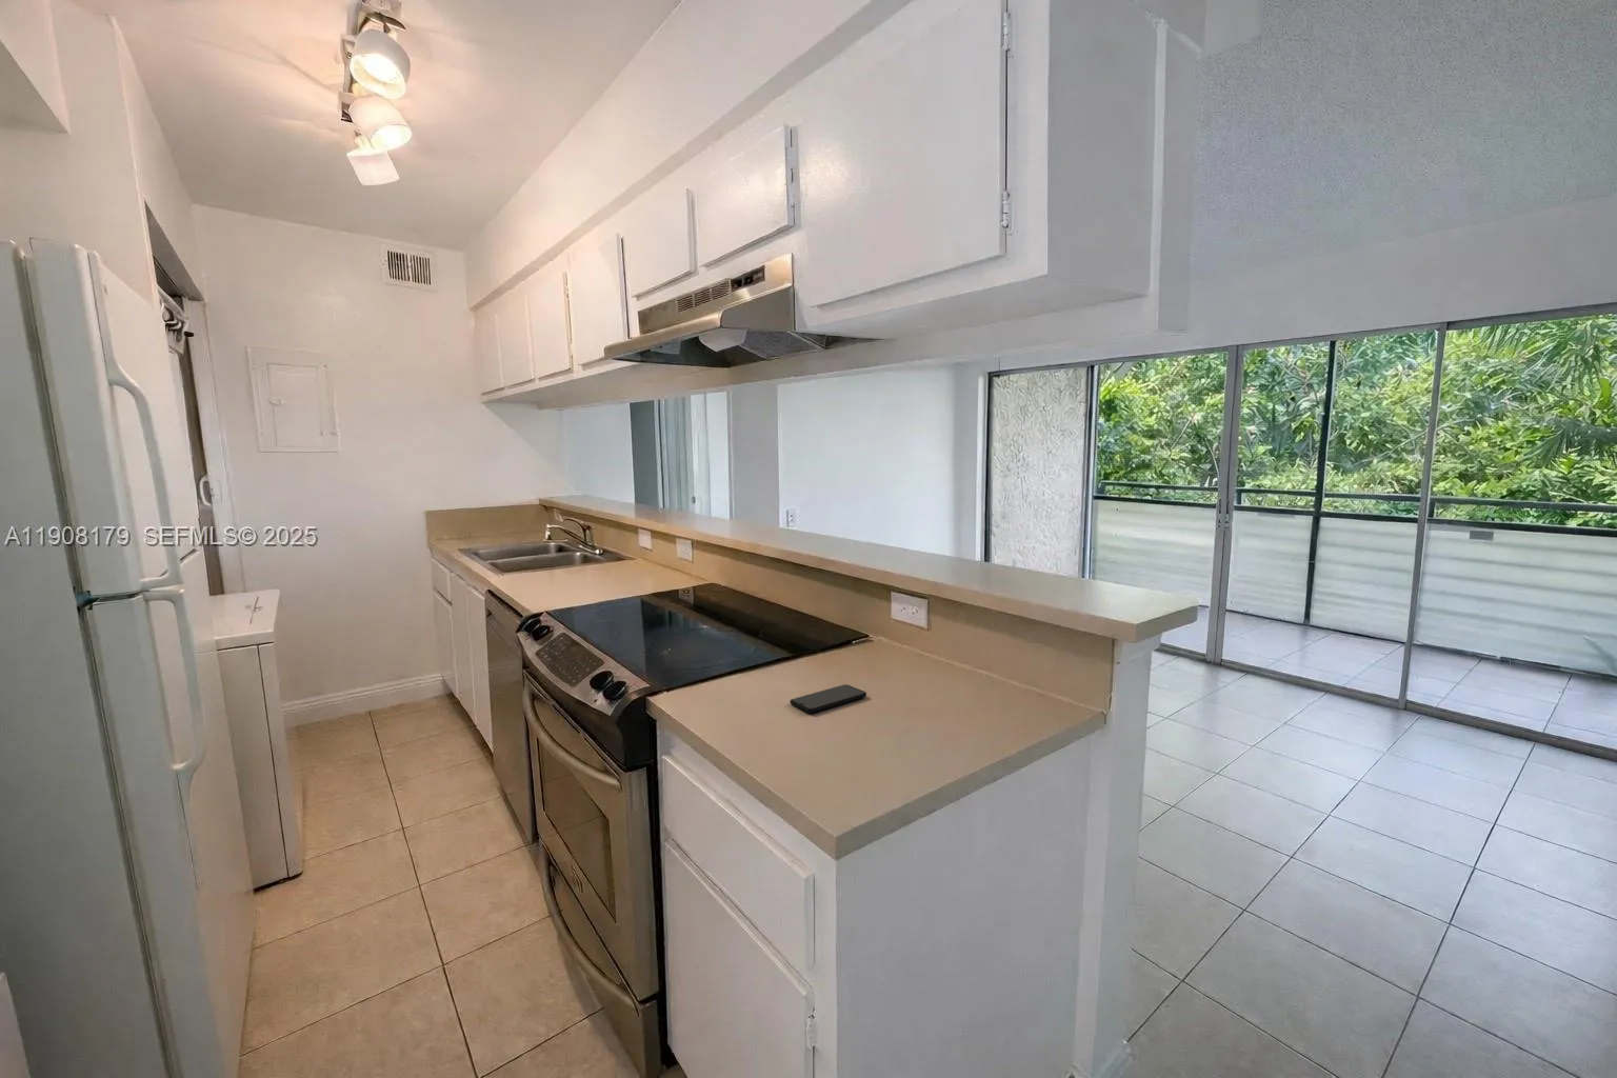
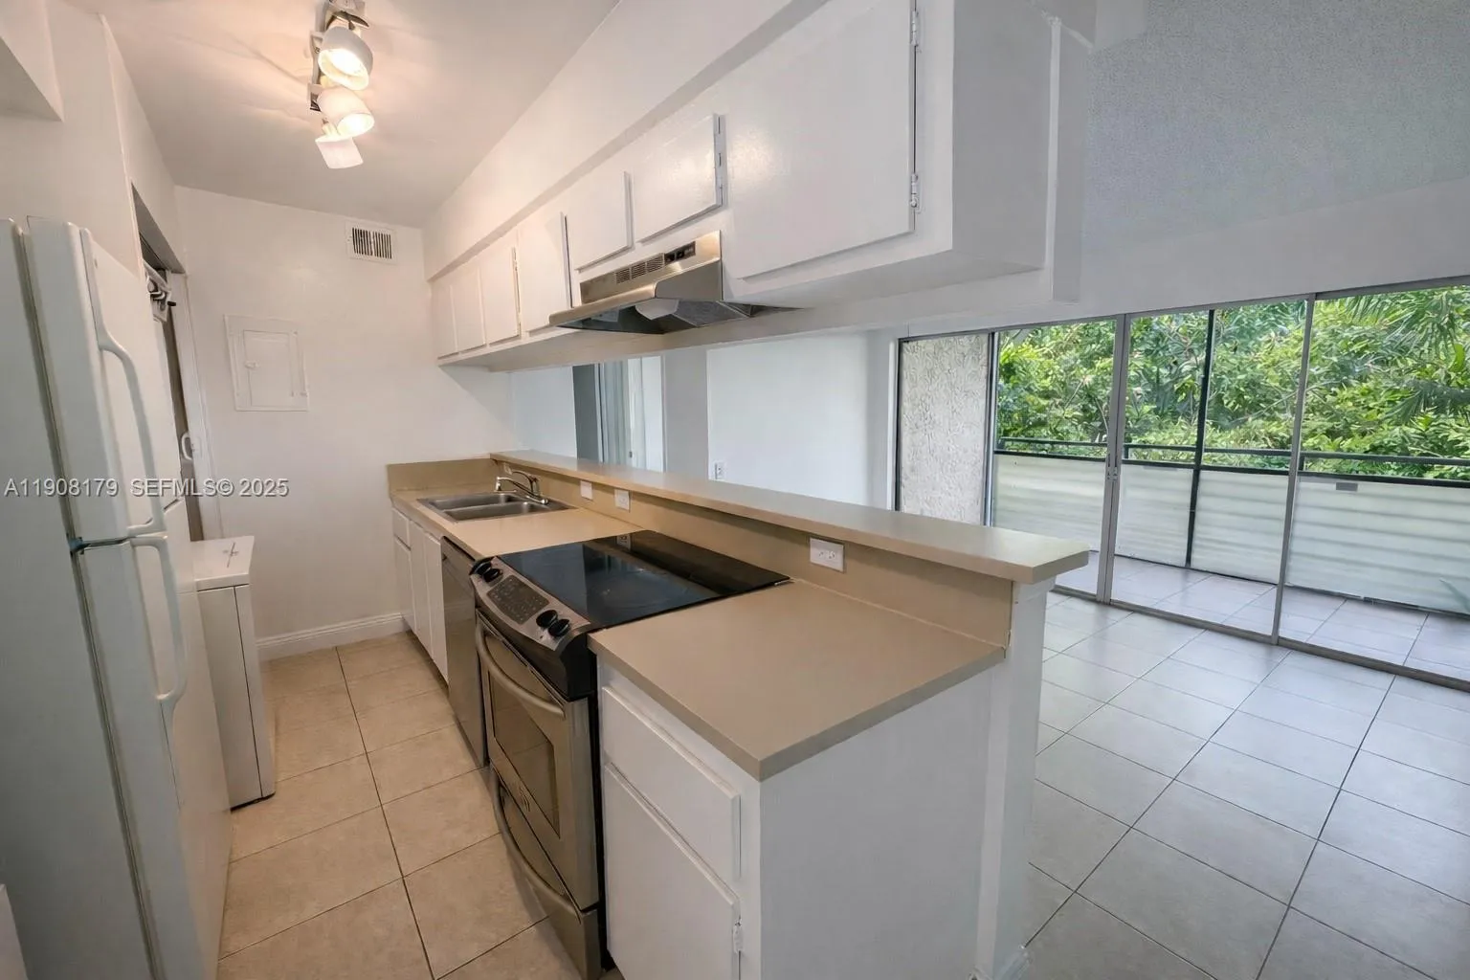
- smartphone [789,683,867,713]
